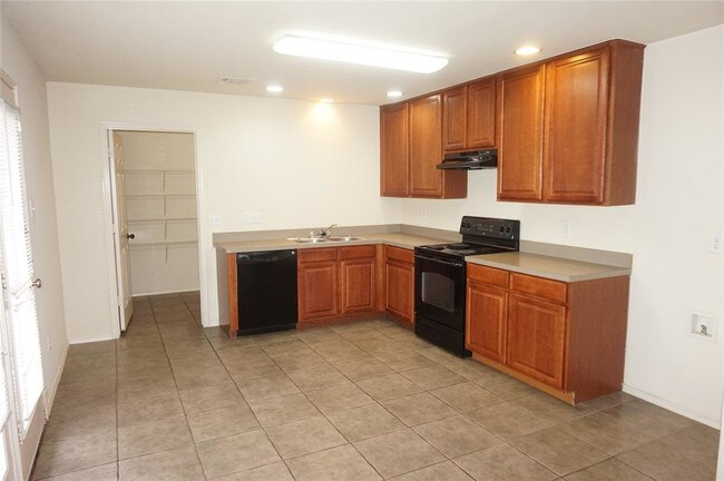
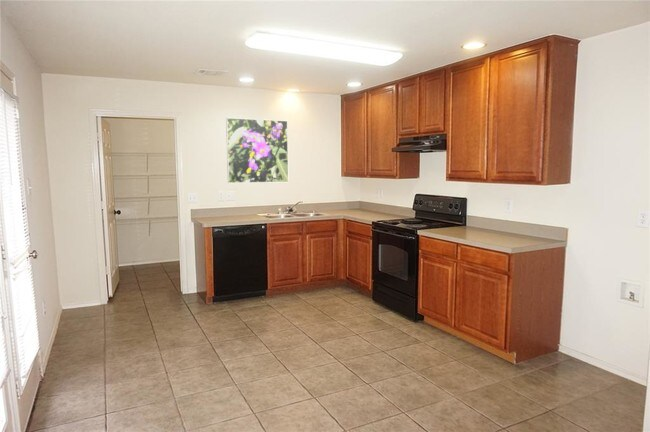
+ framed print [225,117,290,184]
